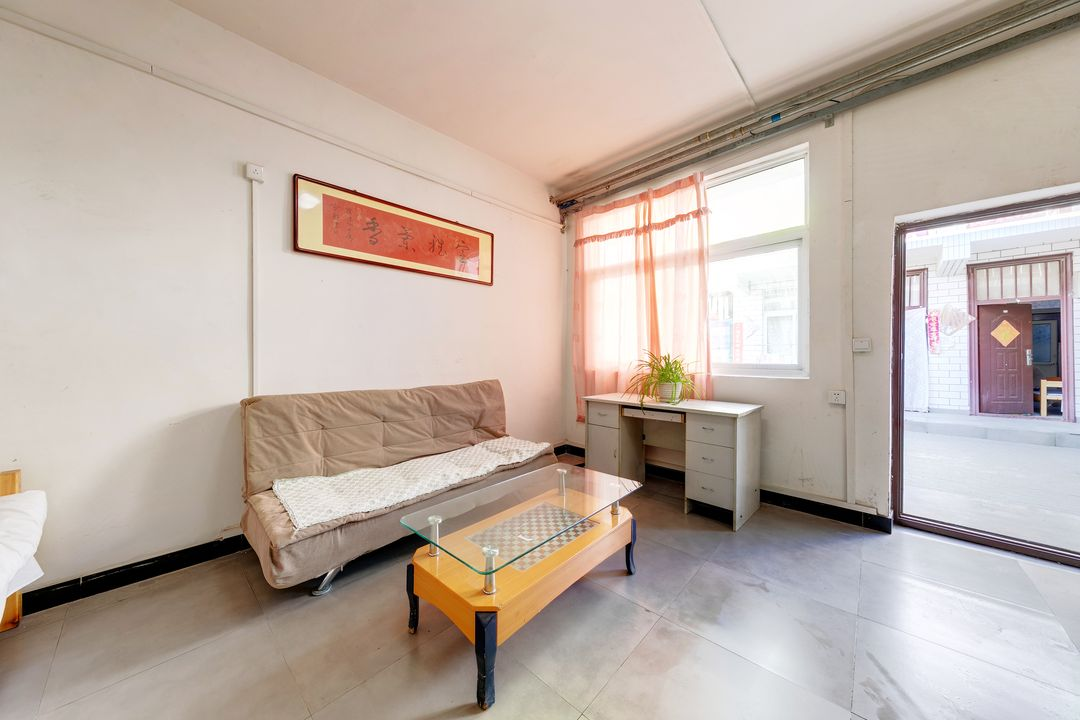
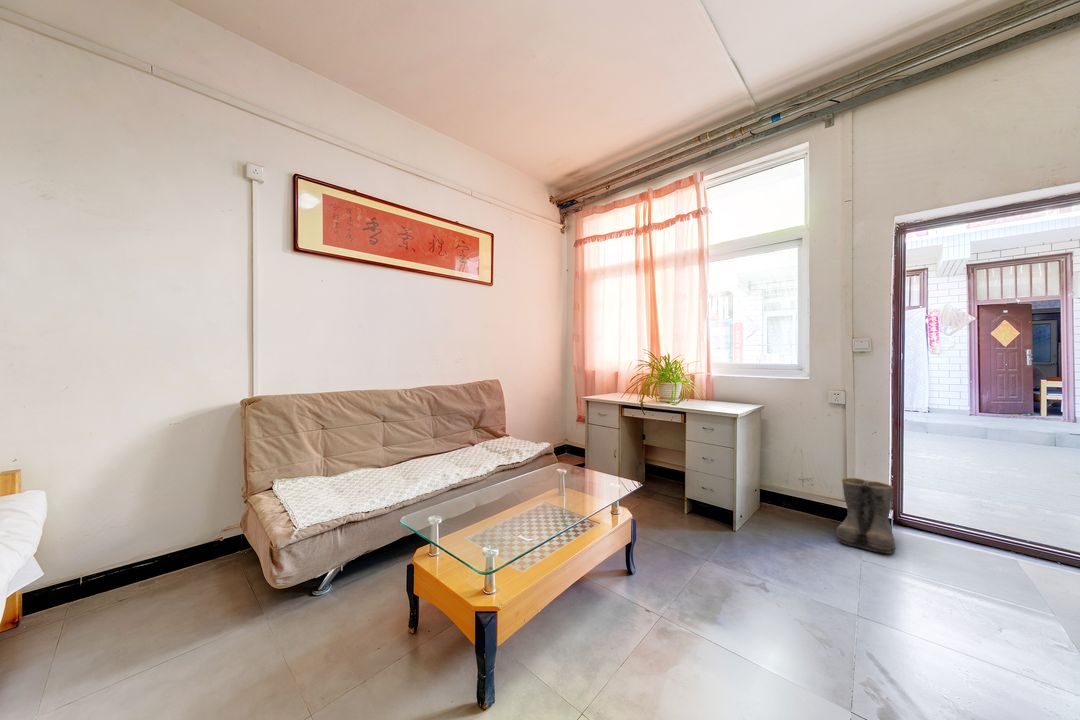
+ boots [835,477,896,555]
